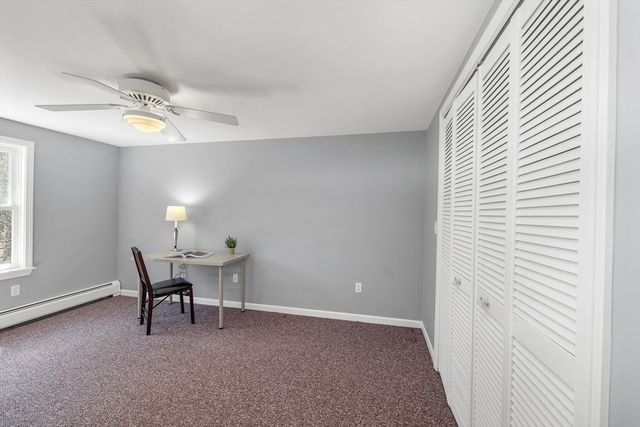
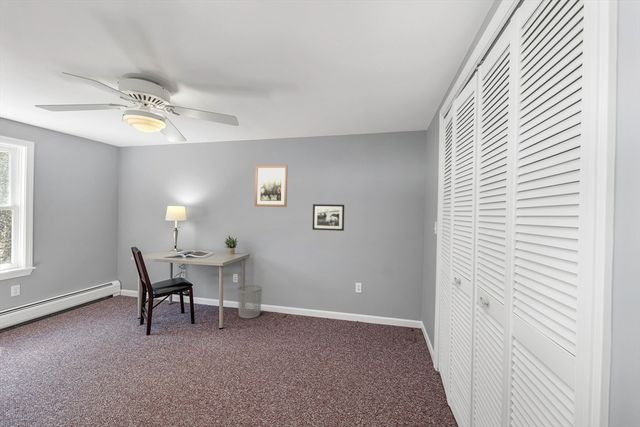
+ picture frame [312,203,345,232]
+ waste bin [237,284,263,319]
+ wall art [254,164,288,208]
